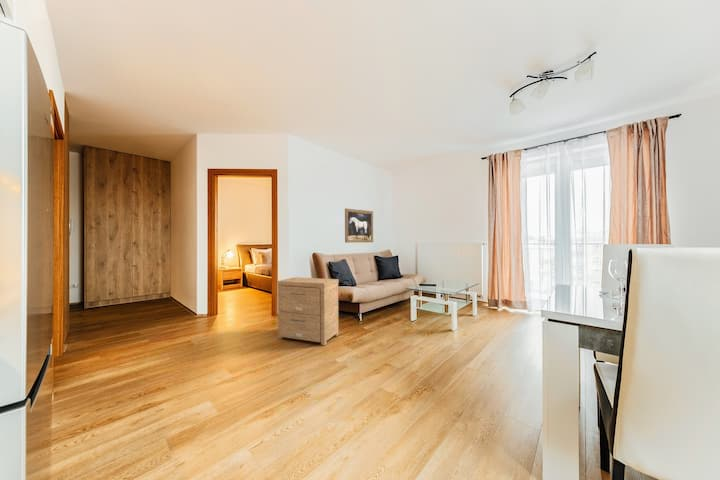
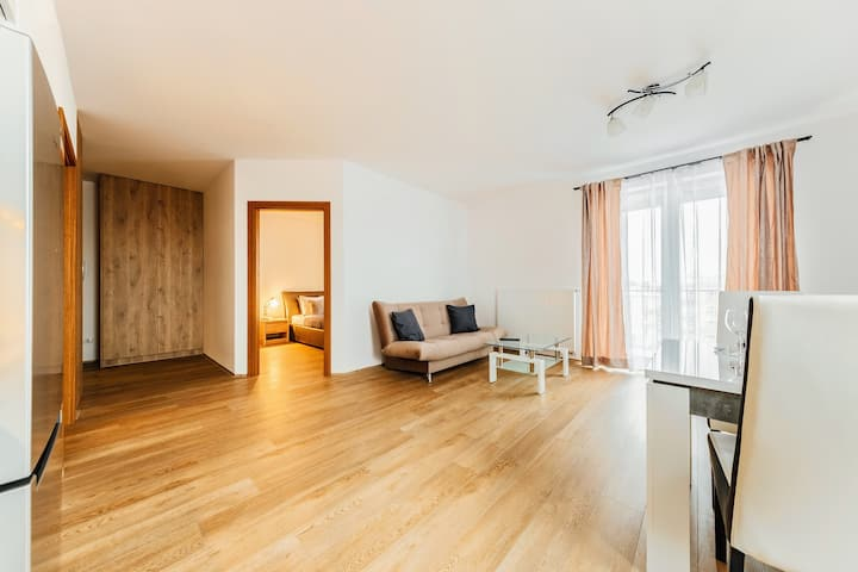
- wall art [344,207,374,244]
- side table [276,276,339,346]
